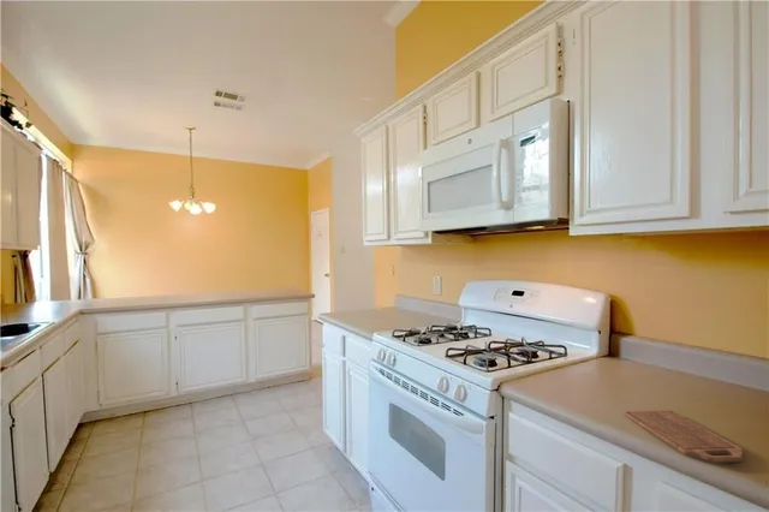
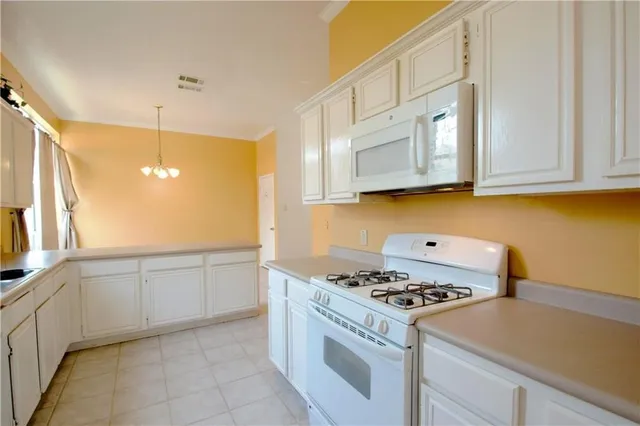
- cutting board [624,410,745,464]
